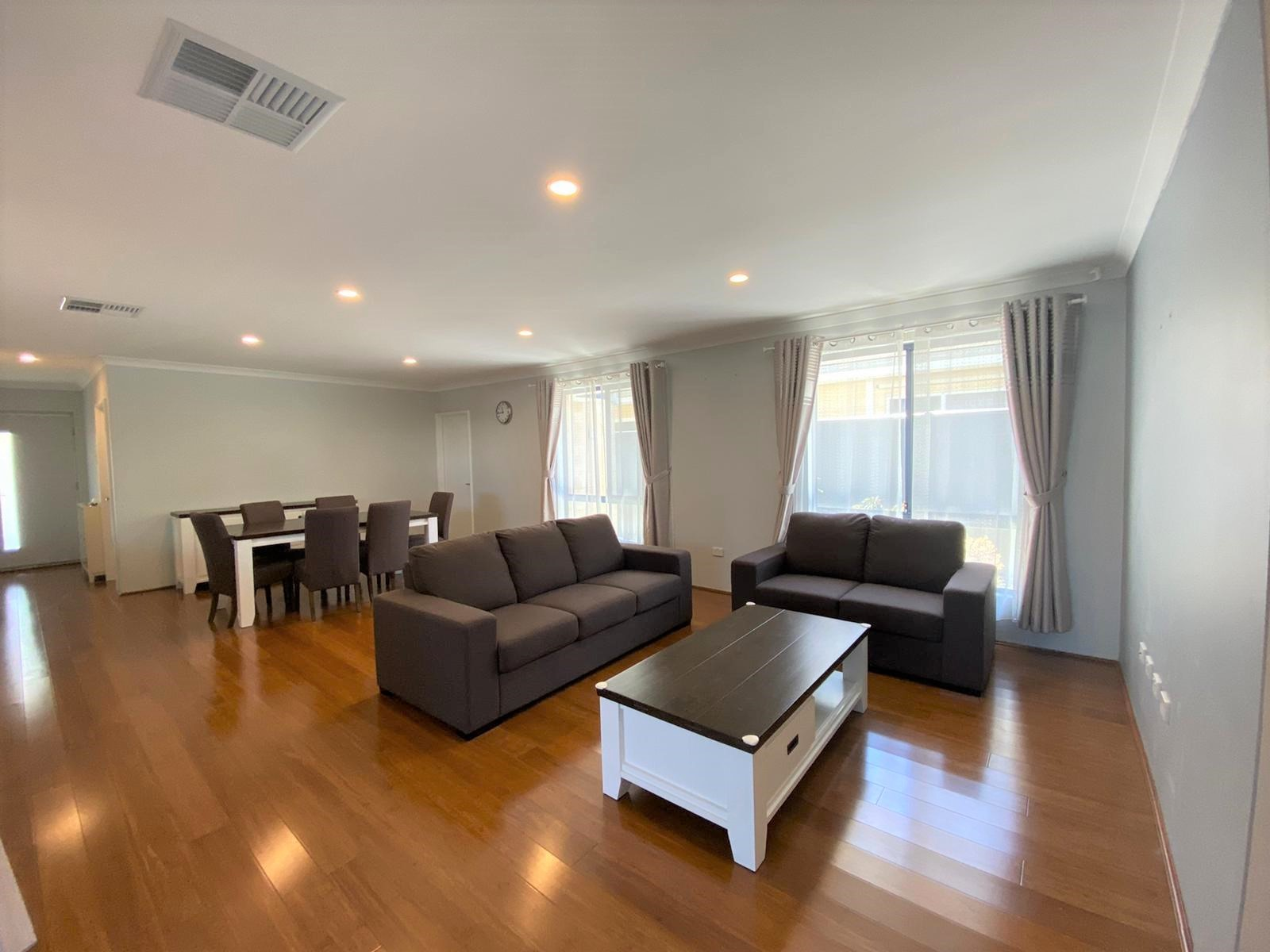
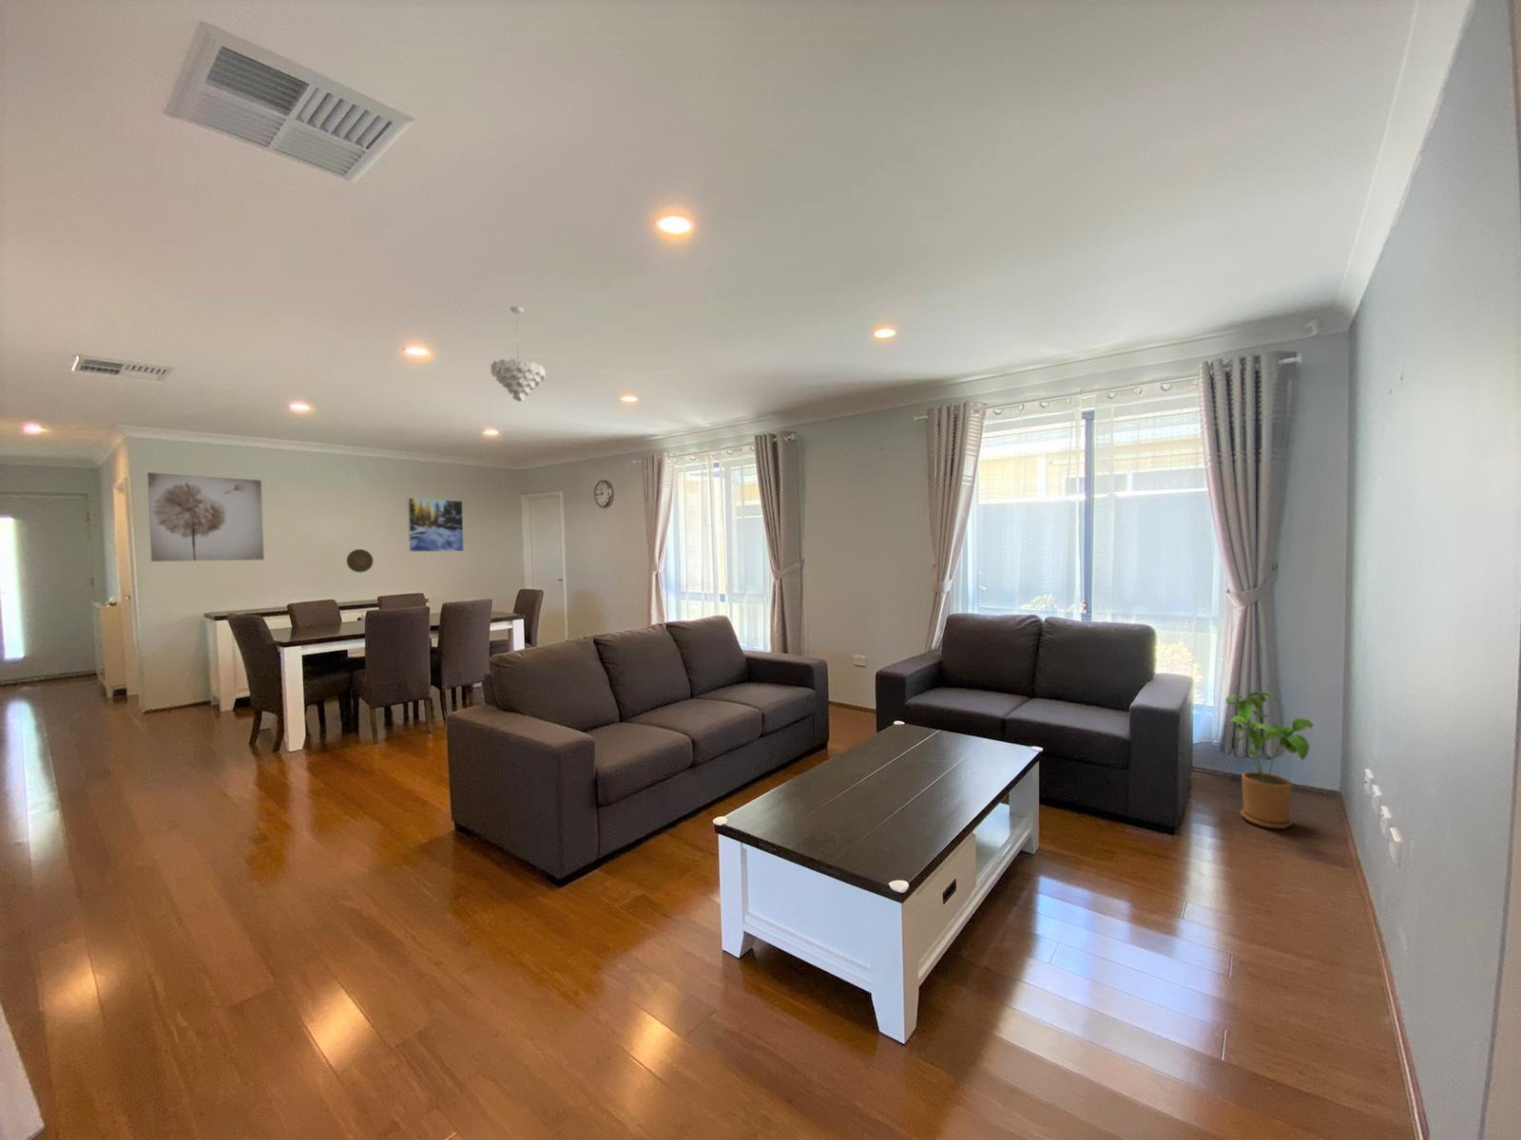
+ house plant [1224,691,1314,830]
+ pendant light [490,305,546,402]
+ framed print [406,497,465,553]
+ wall art [146,471,265,563]
+ decorative plate [346,548,375,574]
